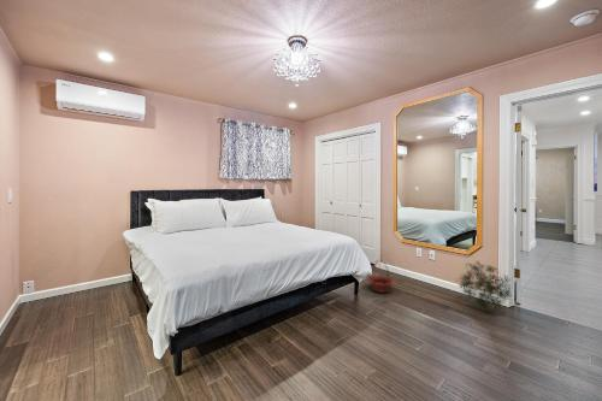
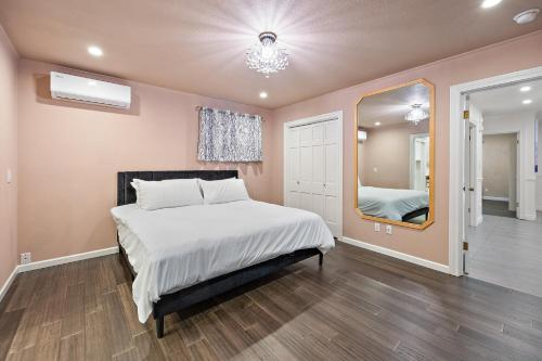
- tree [454,259,513,312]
- basket [365,259,397,294]
